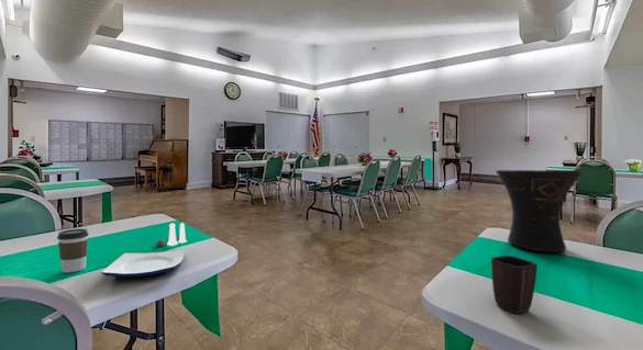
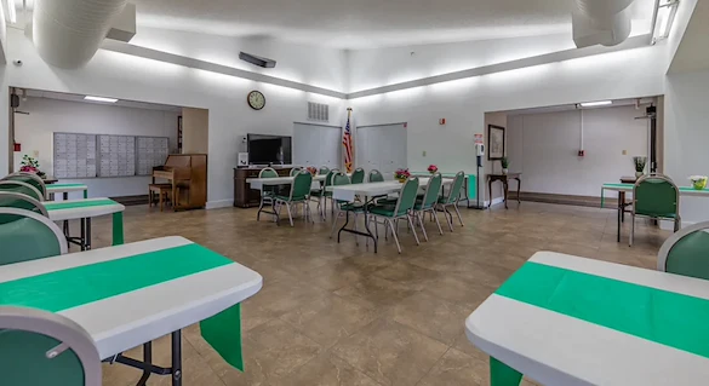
- mug [490,255,539,315]
- vase [495,169,583,252]
- coffee cup [56,228,90,273]
- plate [101,248,186,278]
- salt and pepper shaker set [155,222,188,247]
